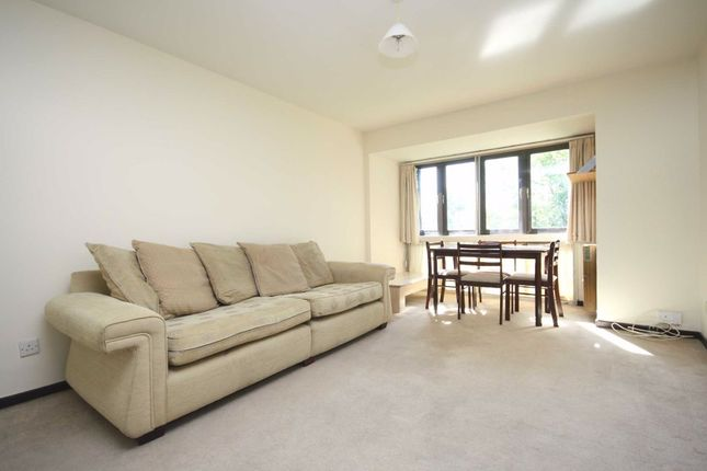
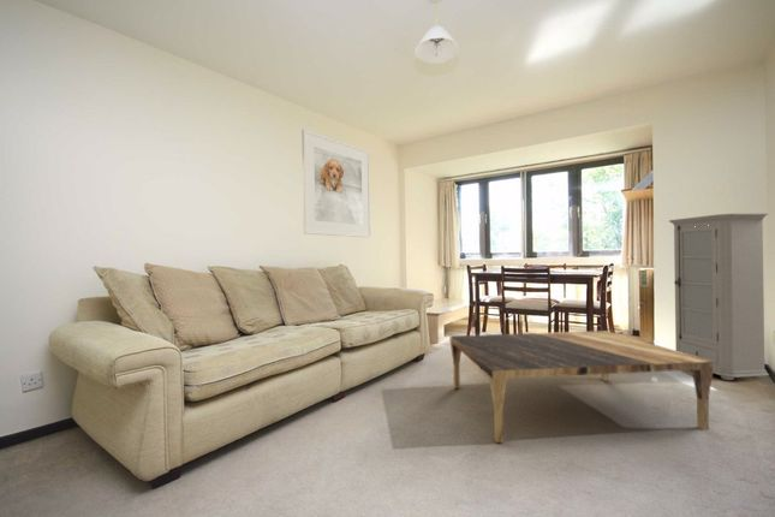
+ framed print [300,127,371,238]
+ cabinet [668,213,770,381]
+ coffee table [449,329,714,444]
